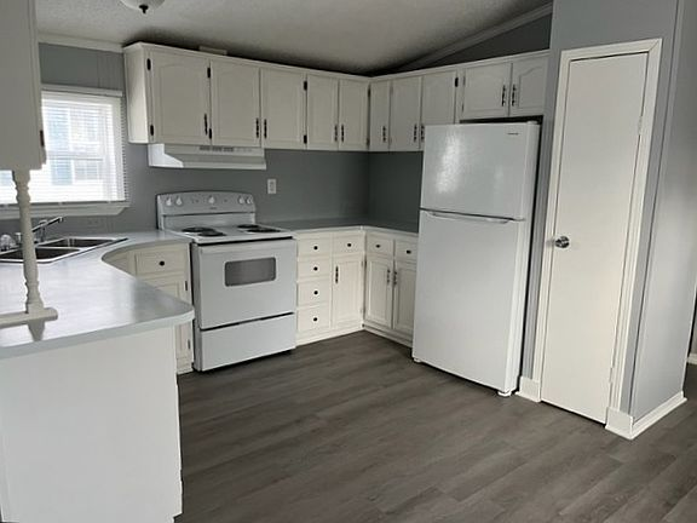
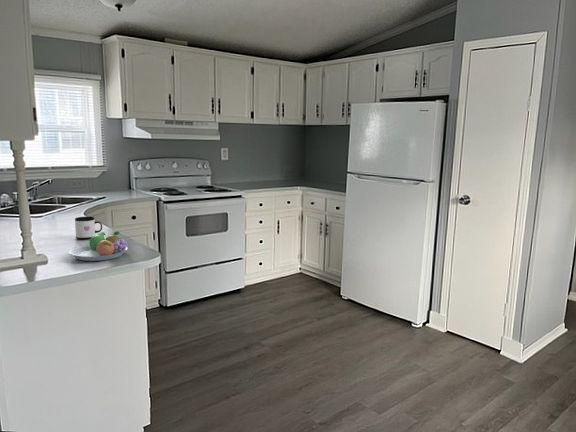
+ fruit bowl [68,230,129,262]
+ mug [74,216,103,240]
